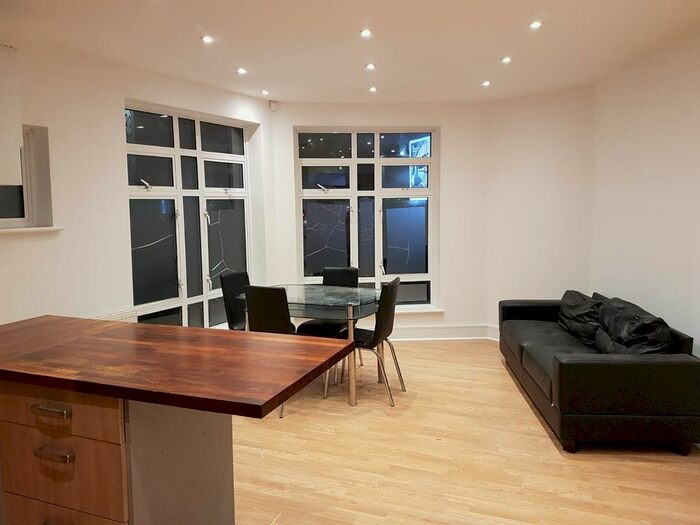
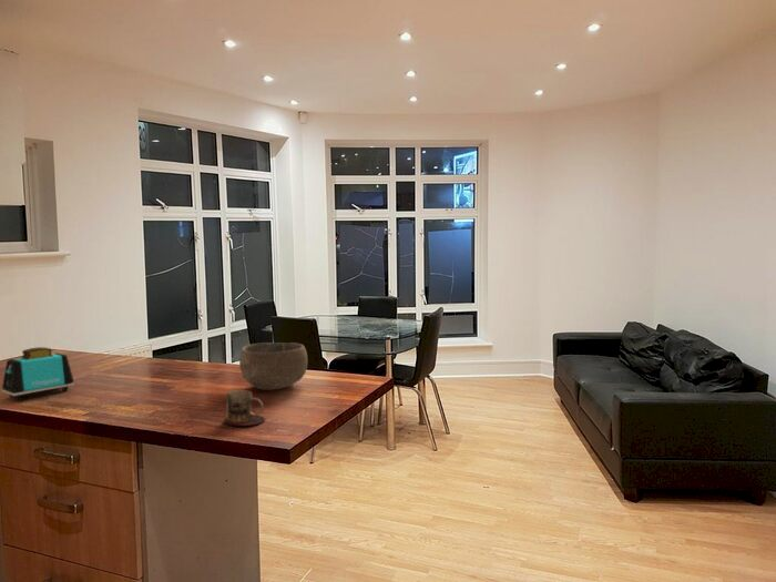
+ bowl [238,341,308,391]
+ mug [223,388,266,427]
+ toaster [1,346,75,400]
